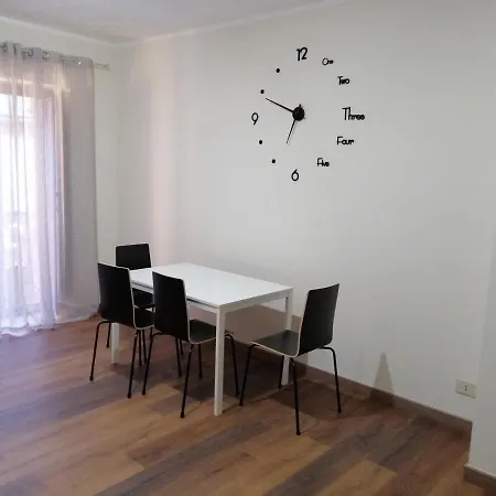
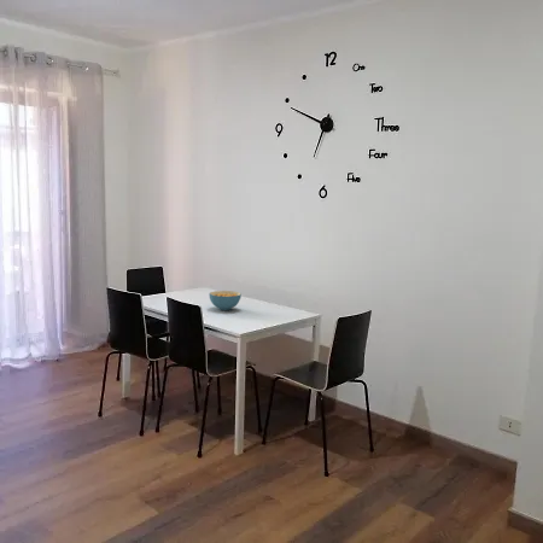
+ cereal bowl [208,290,243,311]
